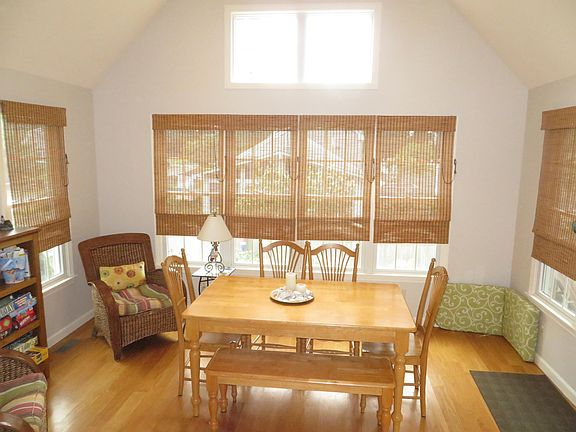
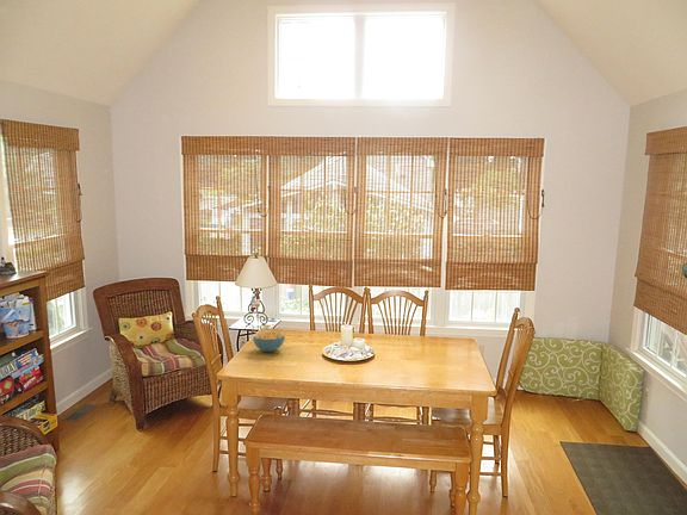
+ cereal bowl [252,330,286,353]
